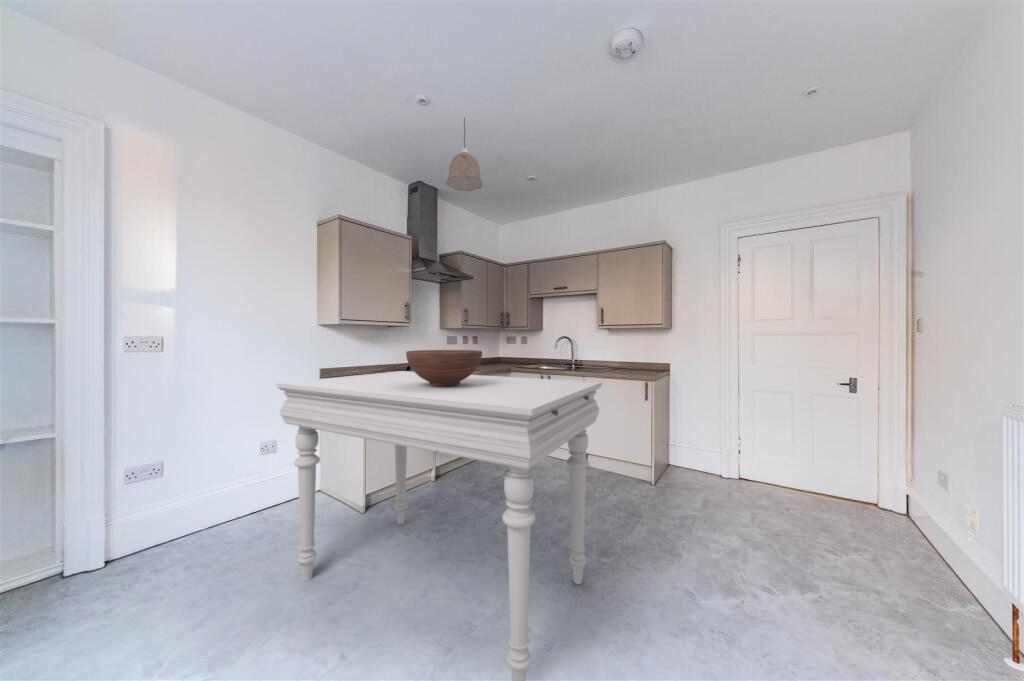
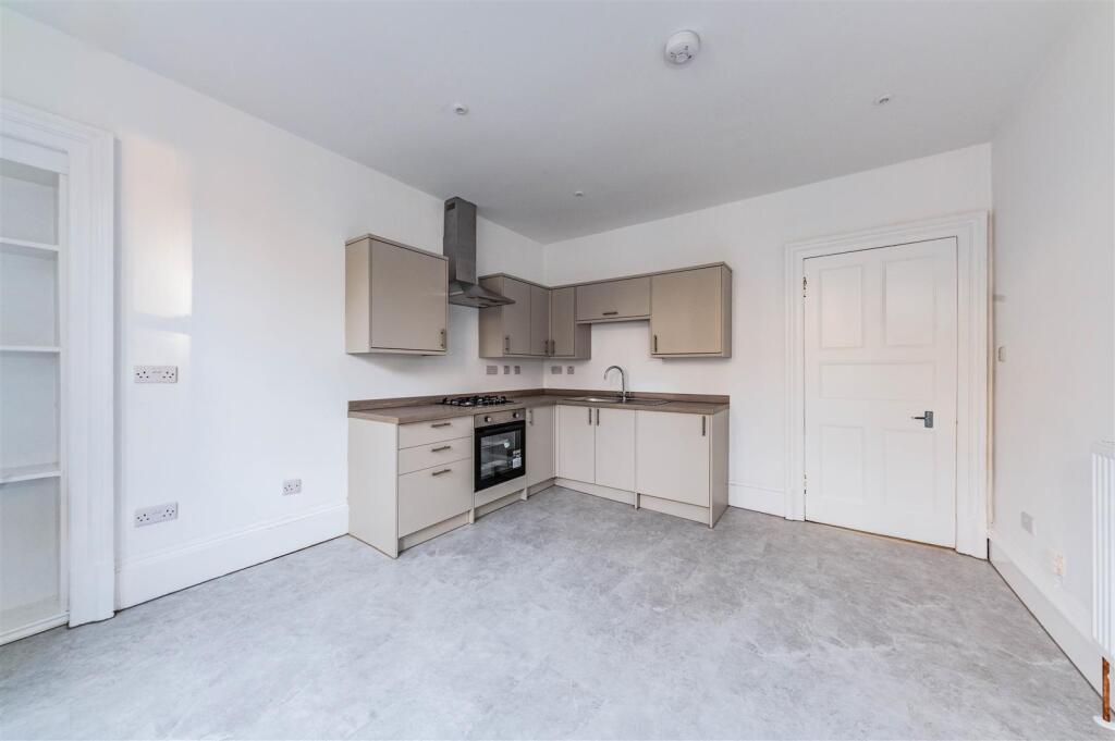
- fruit bowl [405,349,483,387]
- pendant lamp [446,116,483,192]
- dining table [275,370,603,681]
